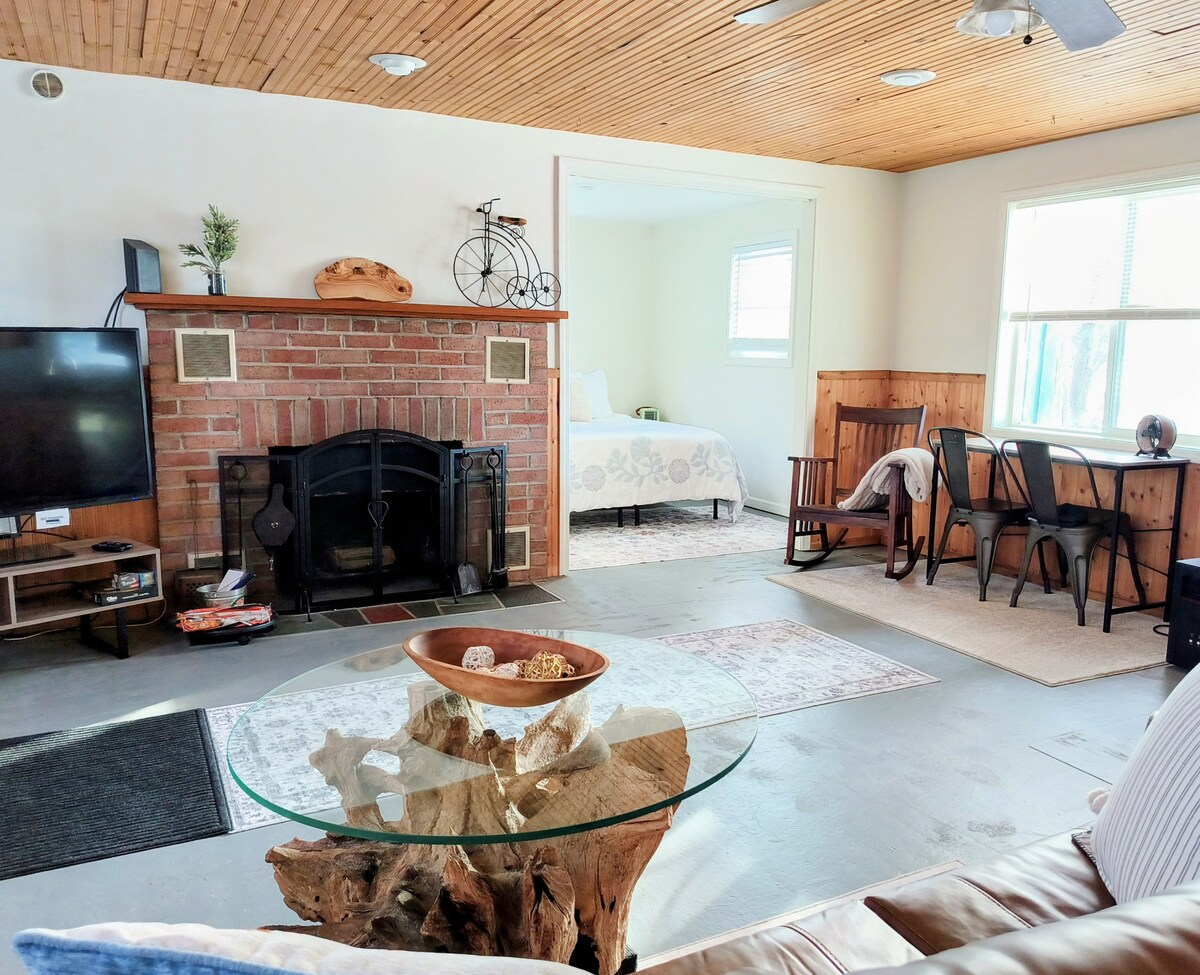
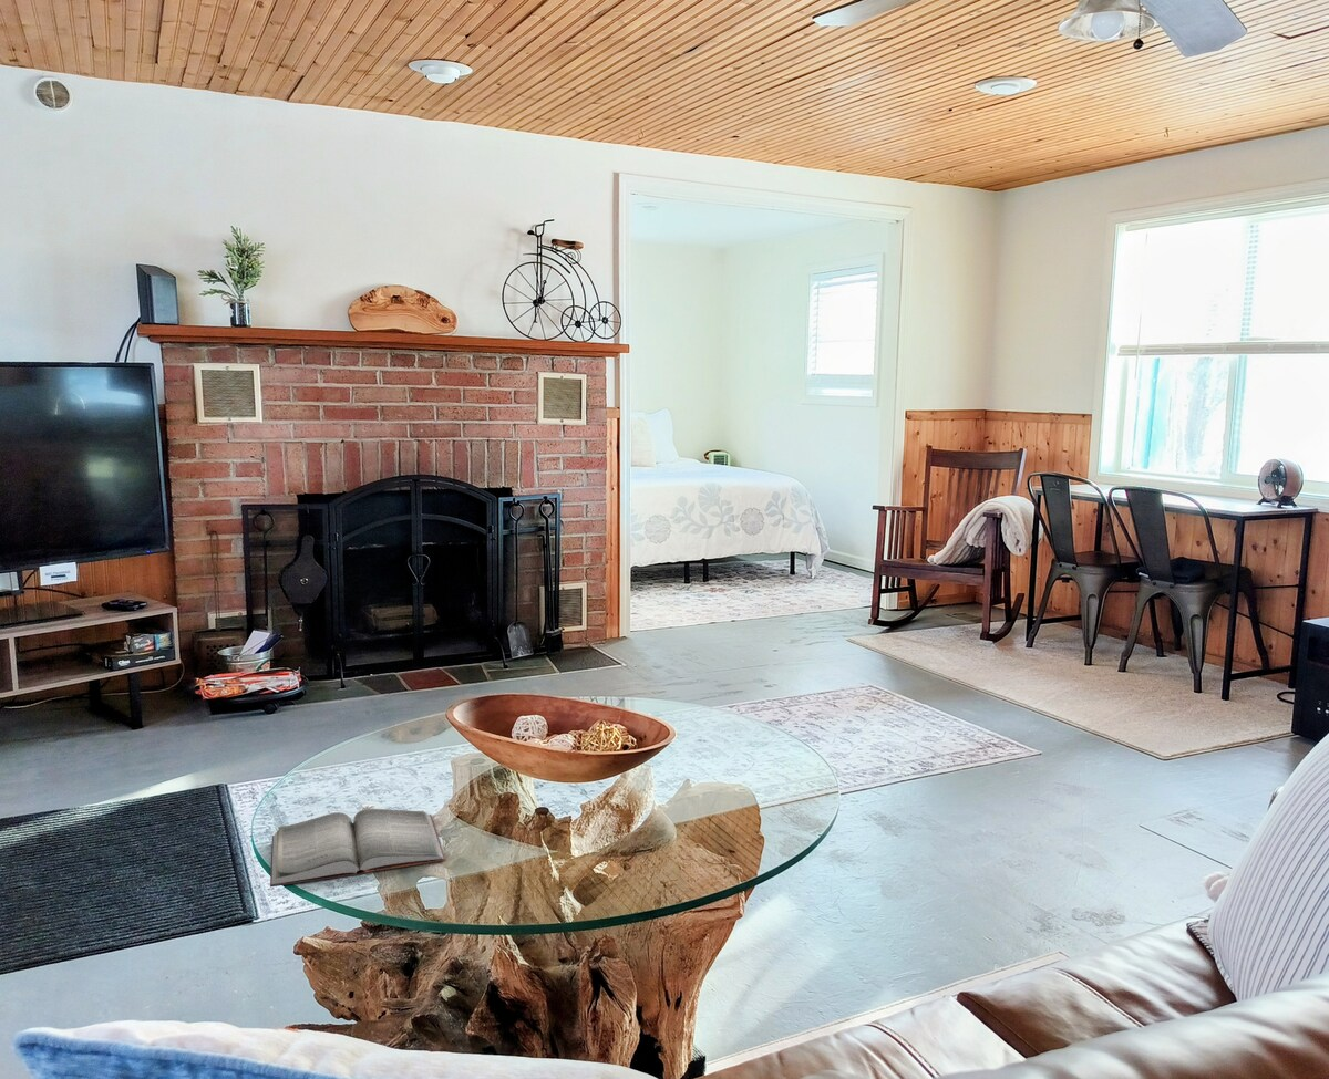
+ hardback book [269,808,446,889]
